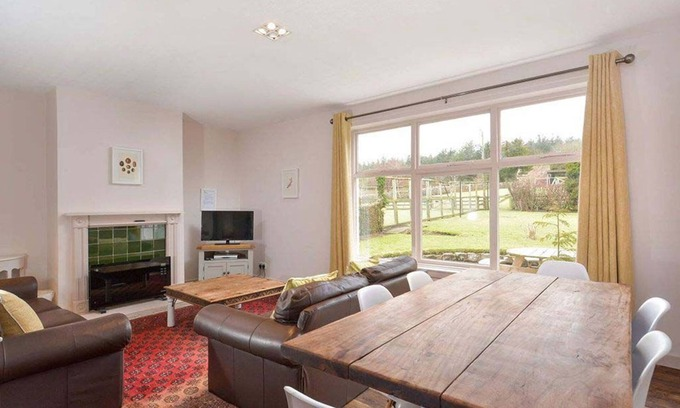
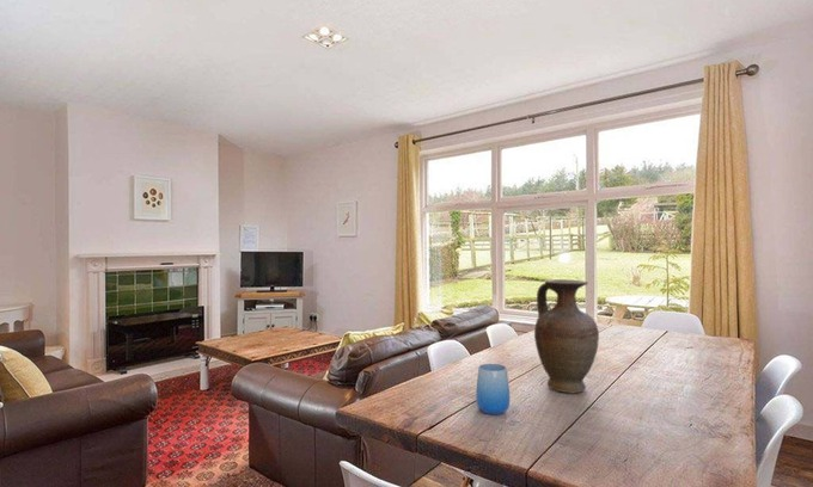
+ cup [475,363,512,415]
+ vase [533,278,600,395]
